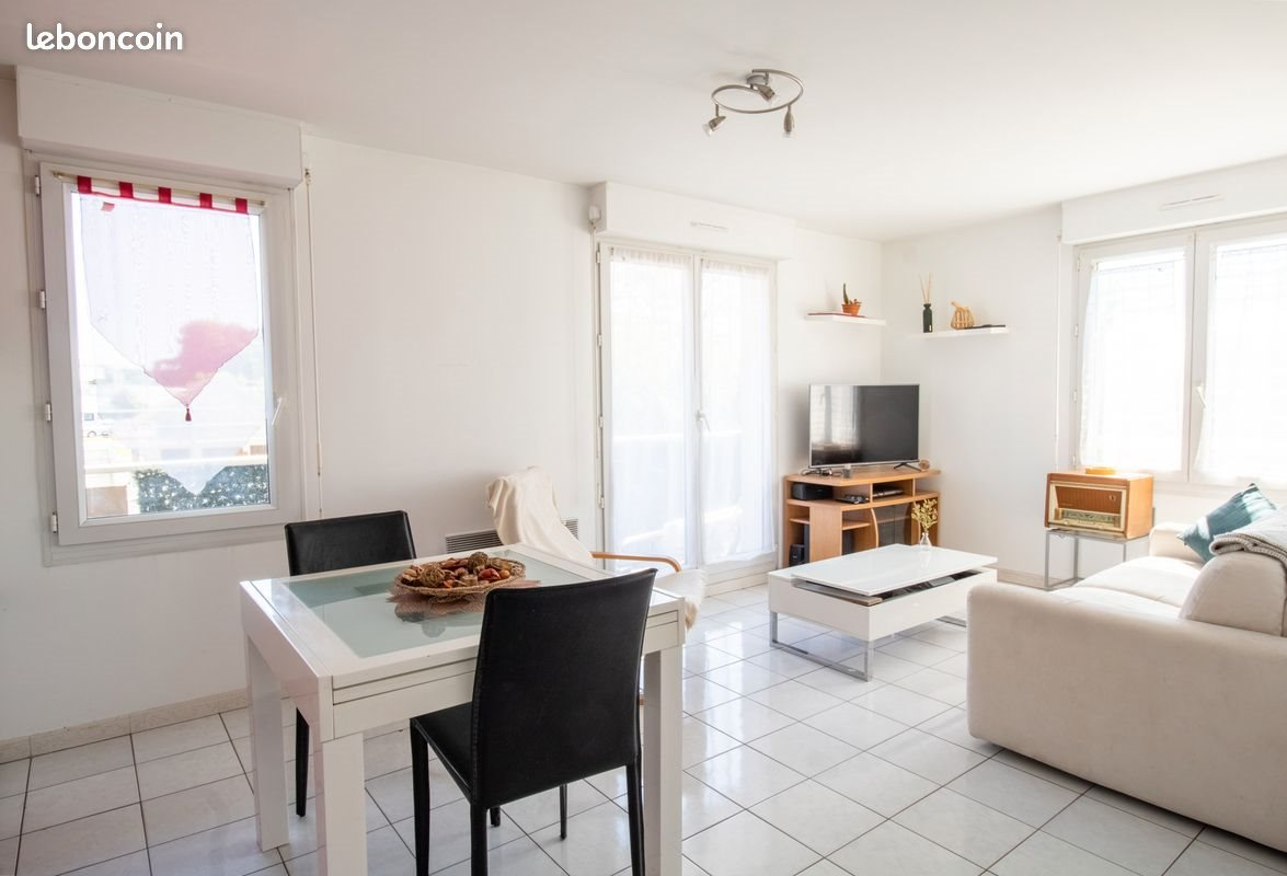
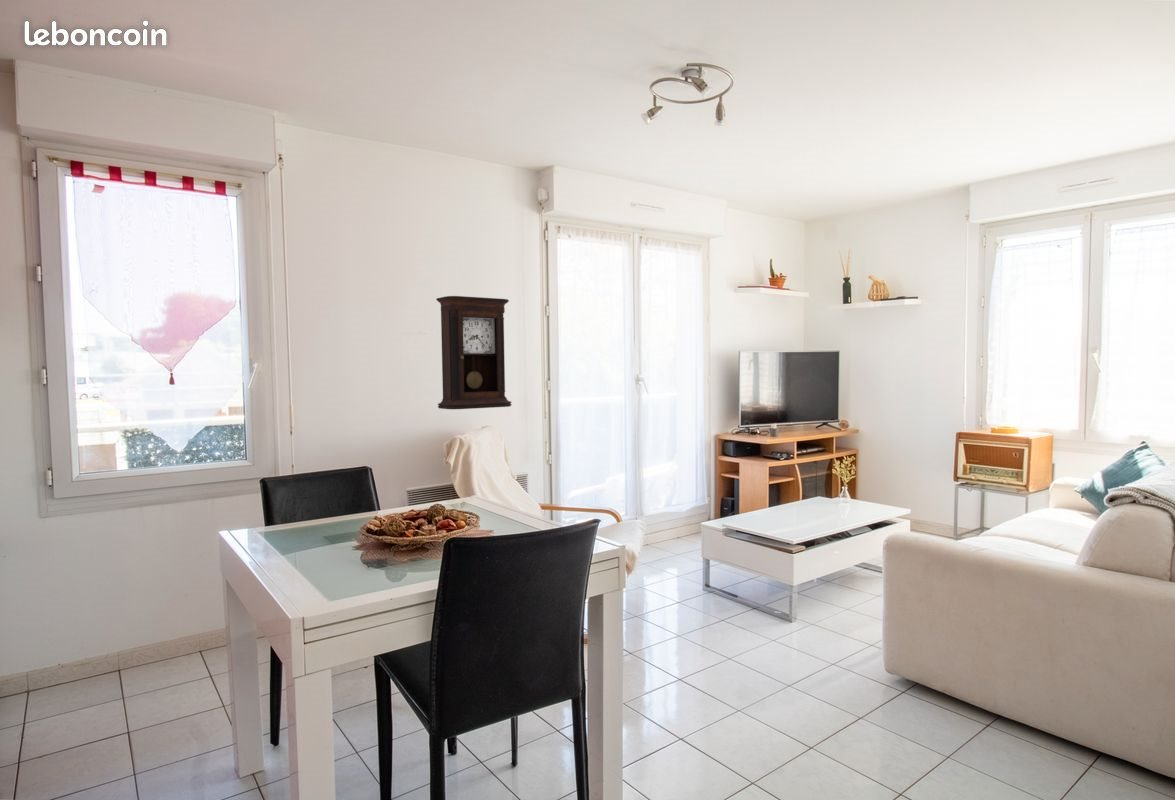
+ pendulum clock [435,295,513,410]
